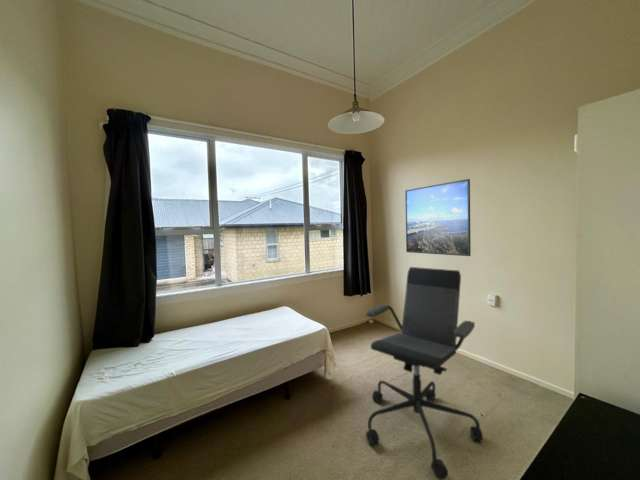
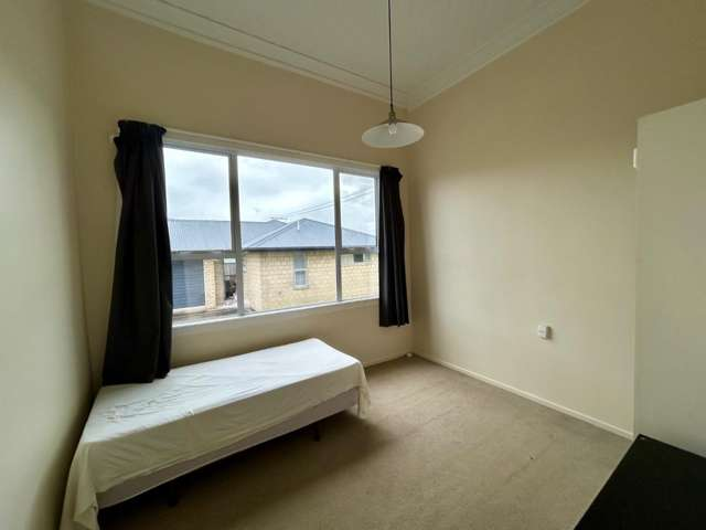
- office chair [365,266,484,480]
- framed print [404,178,472,257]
